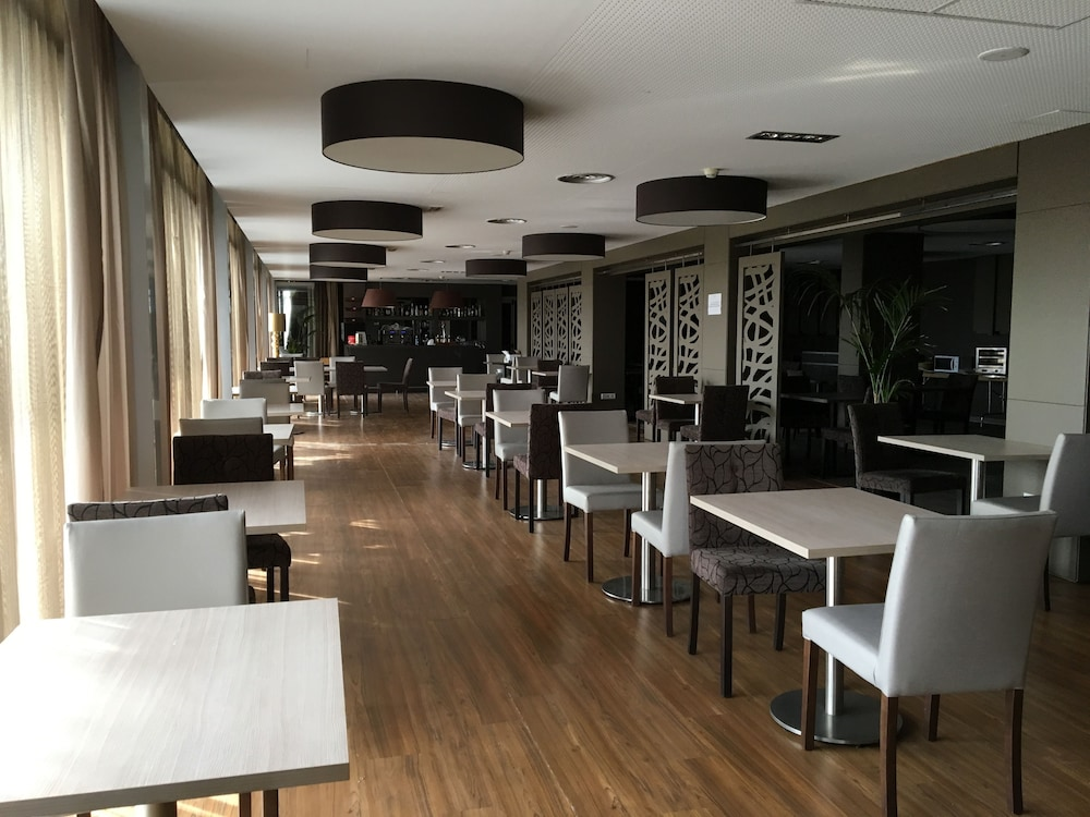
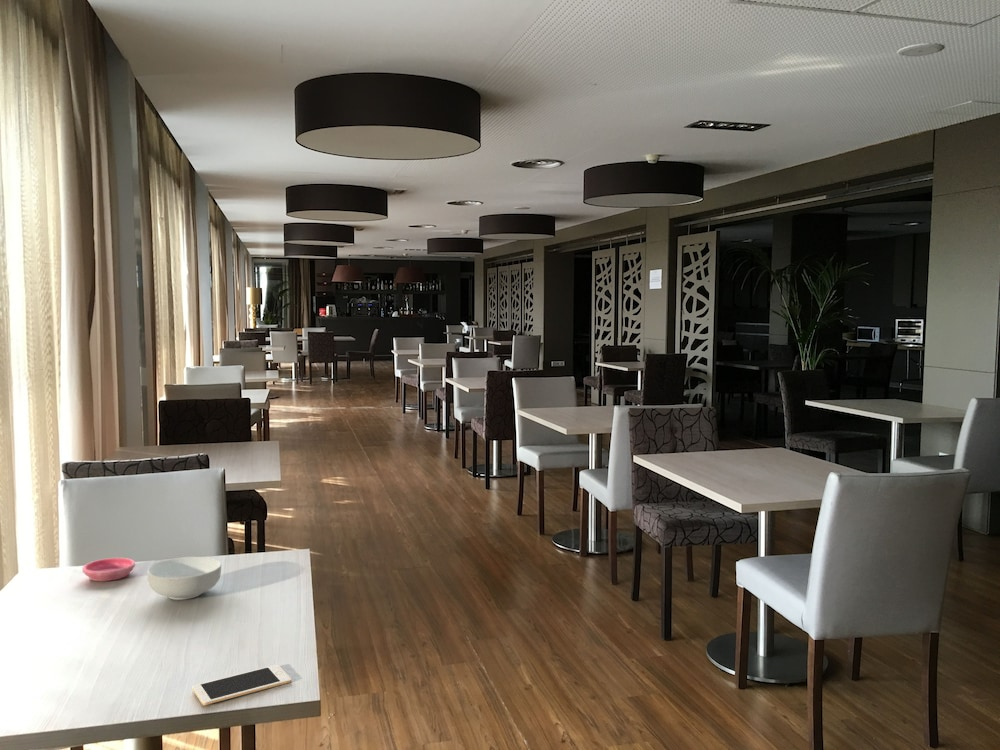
+ cereal bowl [146,556,222,601]
+ saucer [82,557,136,582]
+ cell phone [192,664,292,706]
